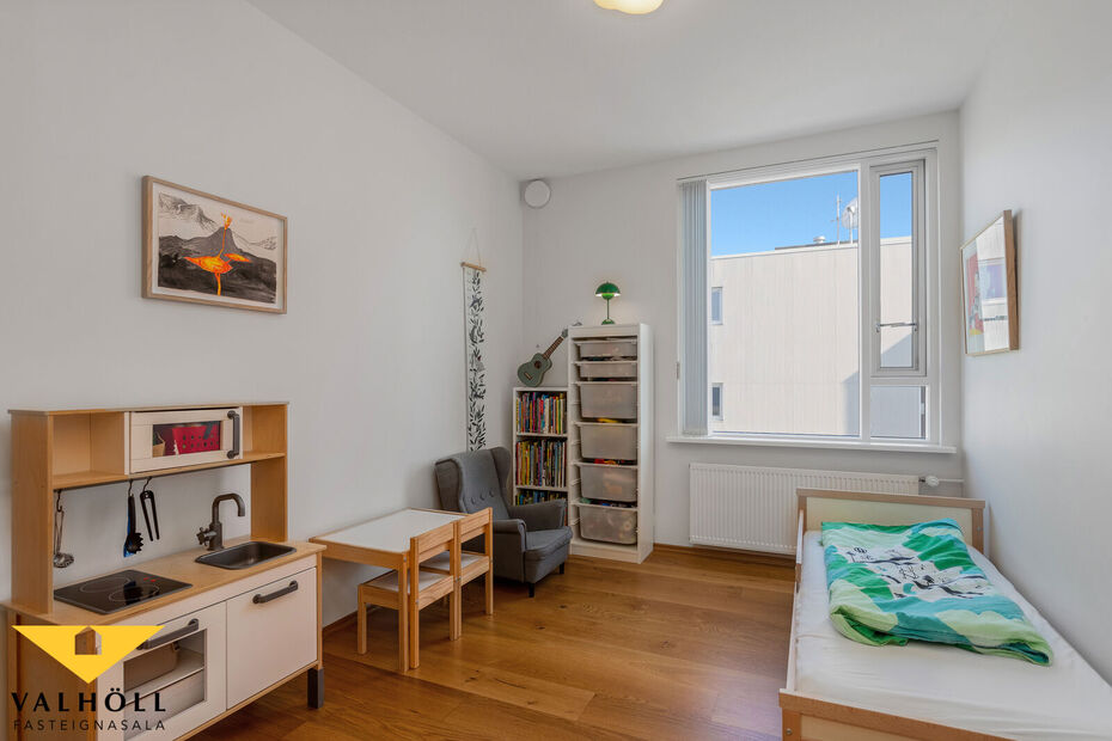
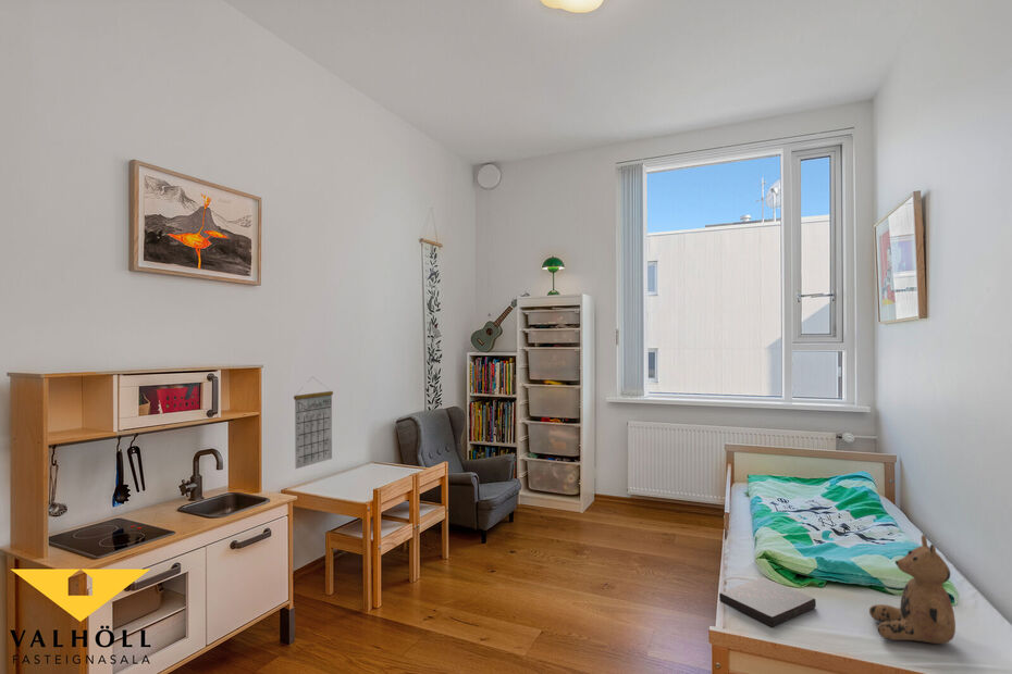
+ teddy bear [868,534,957,645]
+ calendar [293,376,334,470]
+ book [718,576,817,628]
